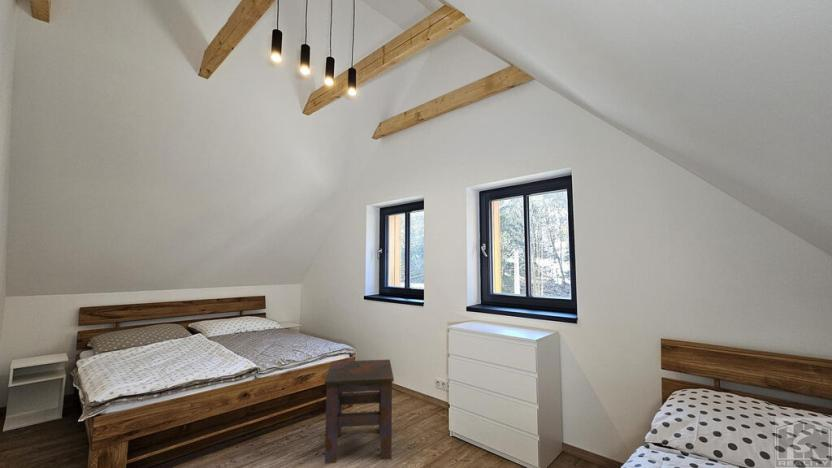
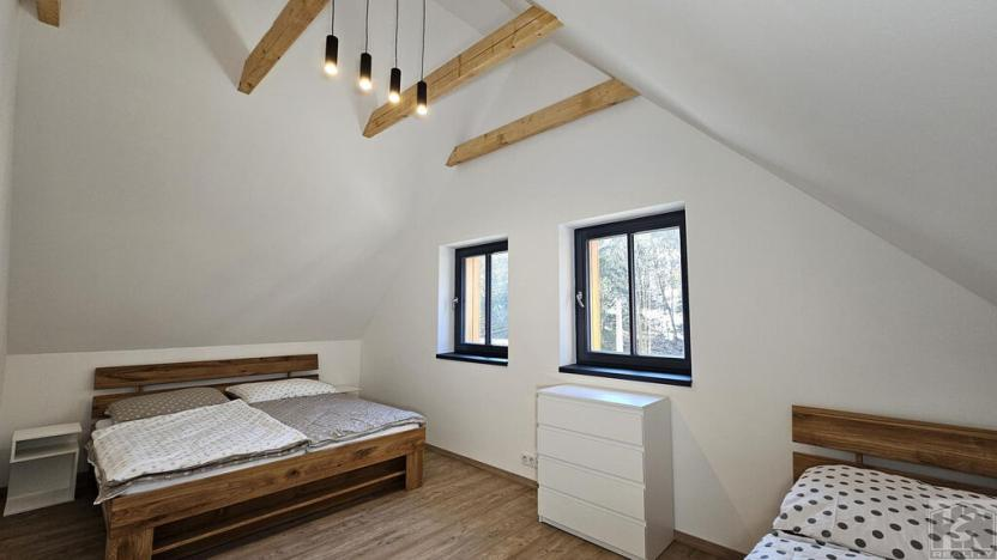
- side table [324,359,395,465]
